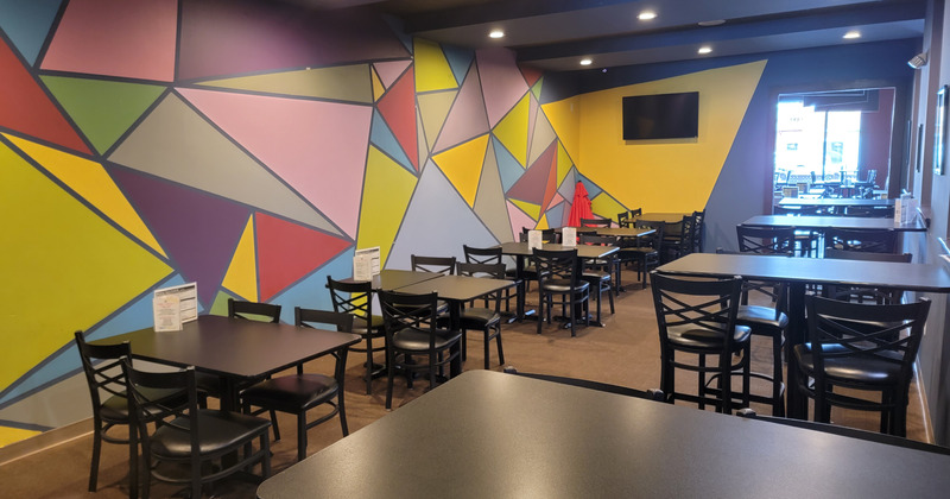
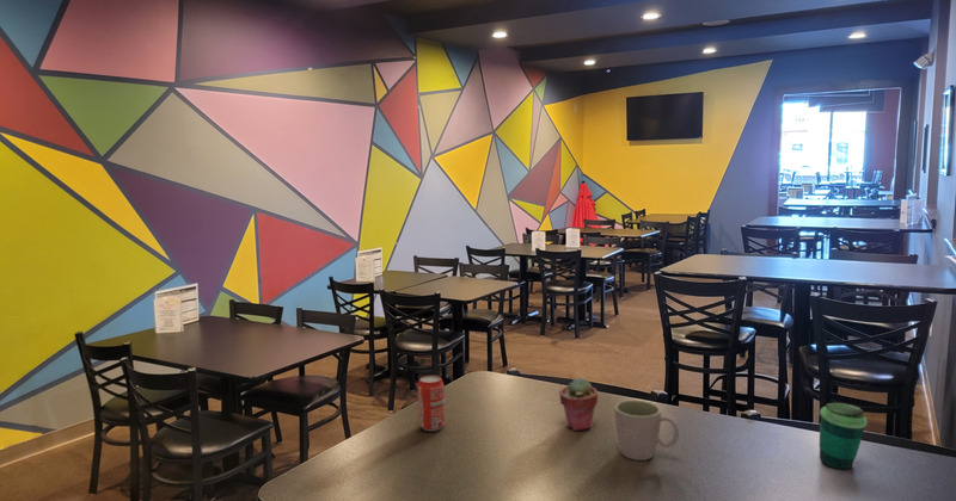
+ cup [819,402,869,470]
+ mug [613,398,680,462]
+ potted succulent [558,377,599,432]
+ beverage can [416,375,446,432]
